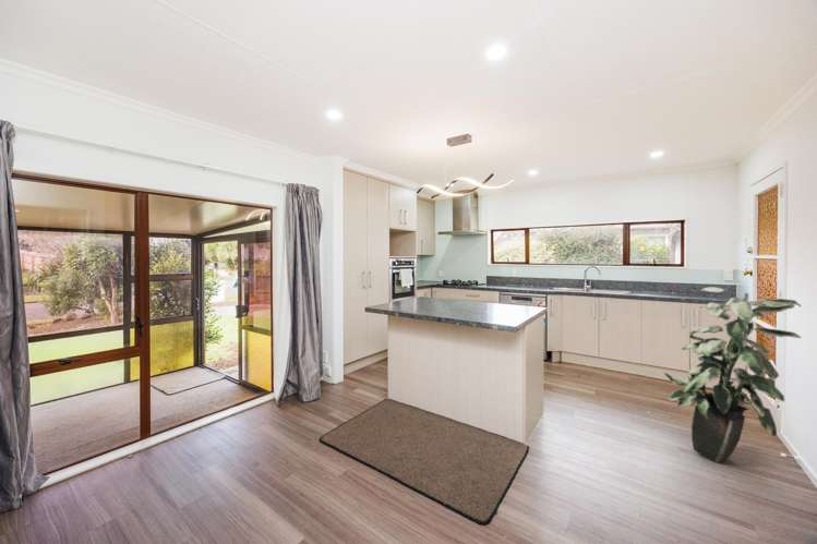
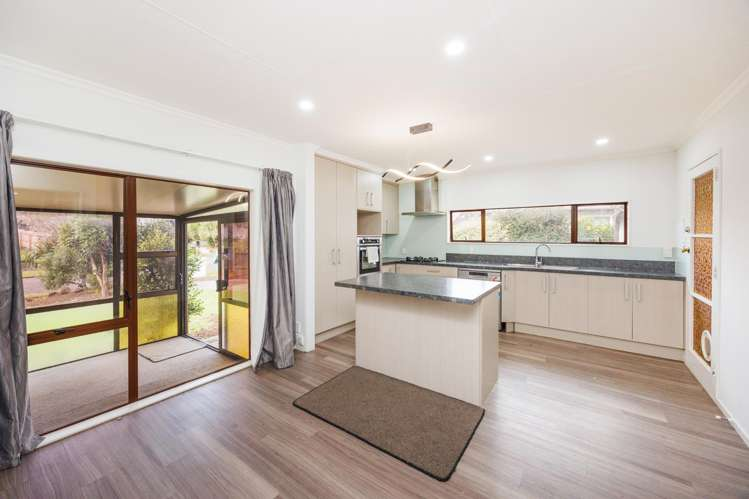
- indoor plant [663,286,802,464]
